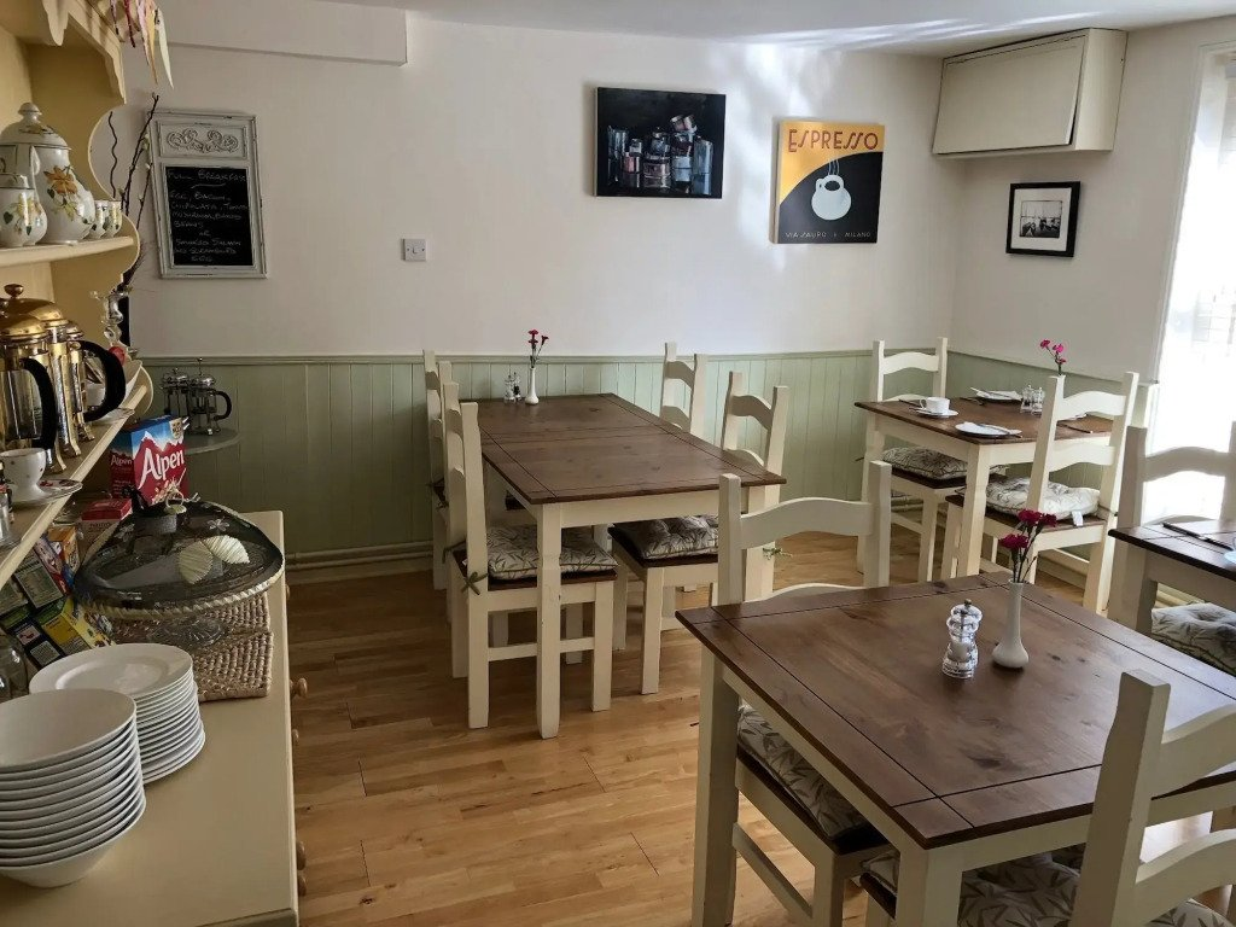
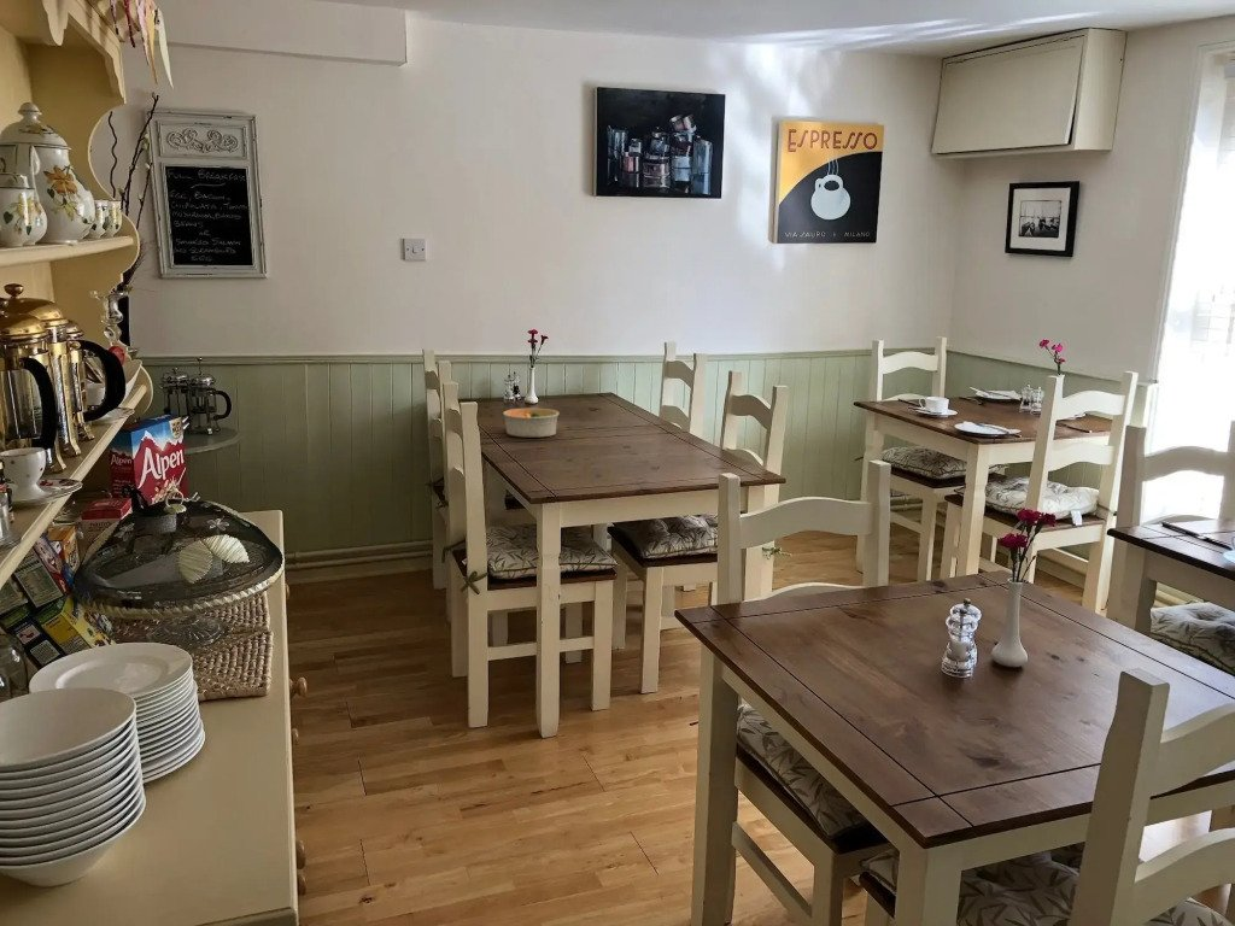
+ bowl [503,408,560,438]
